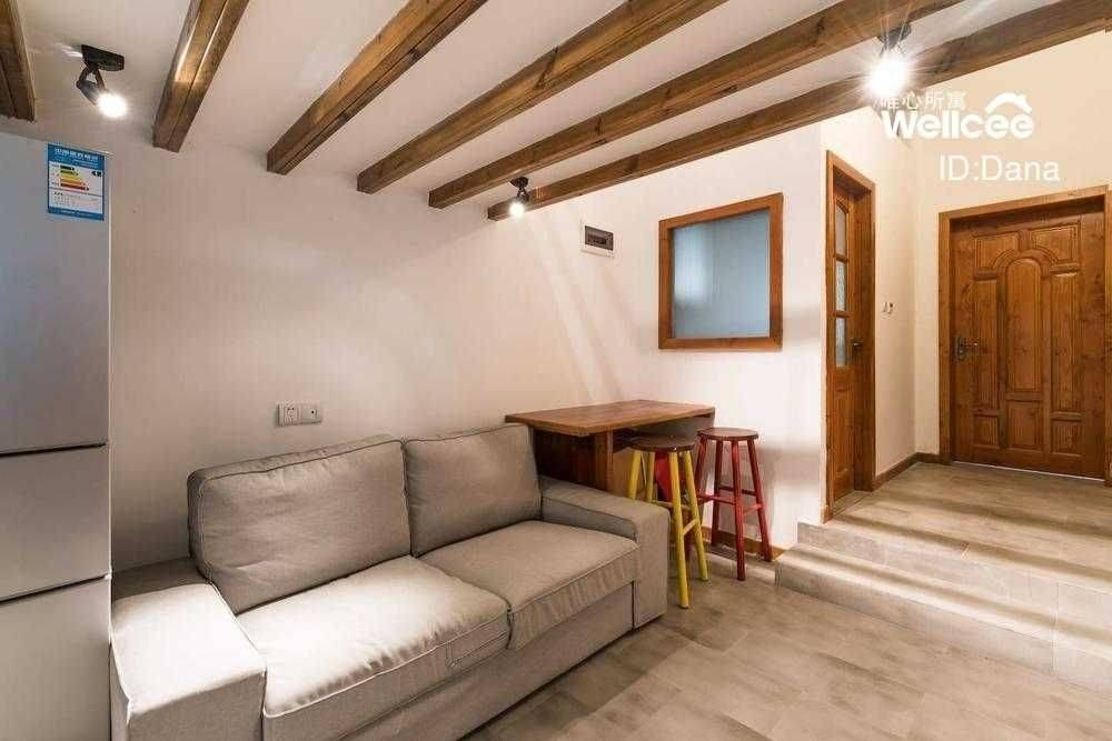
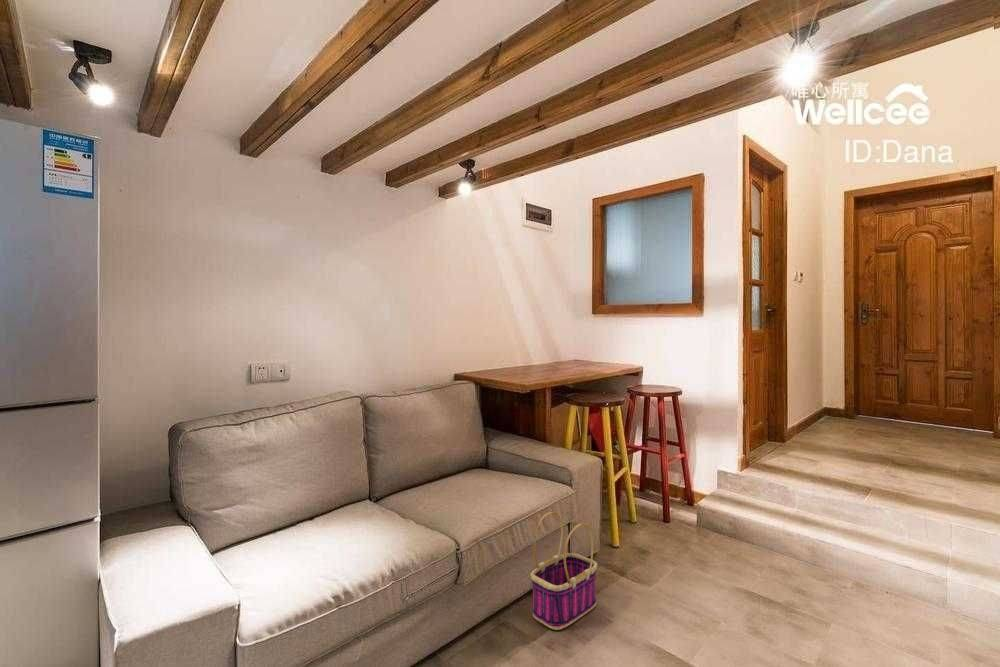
+ basket [530,511,598,631]
